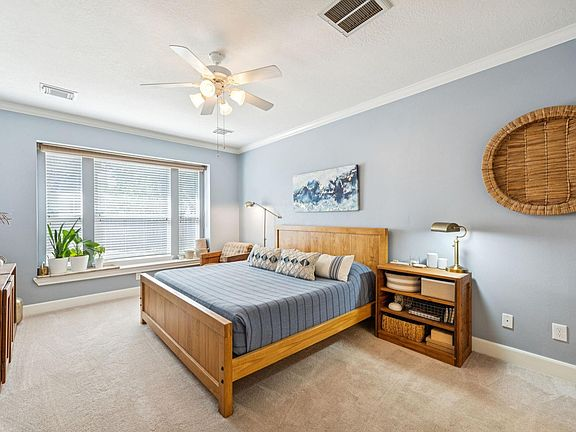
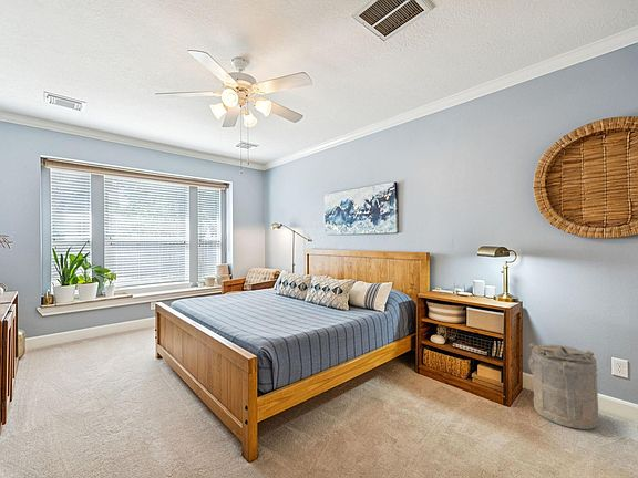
+ laundry hamper [527,342,599,430]
